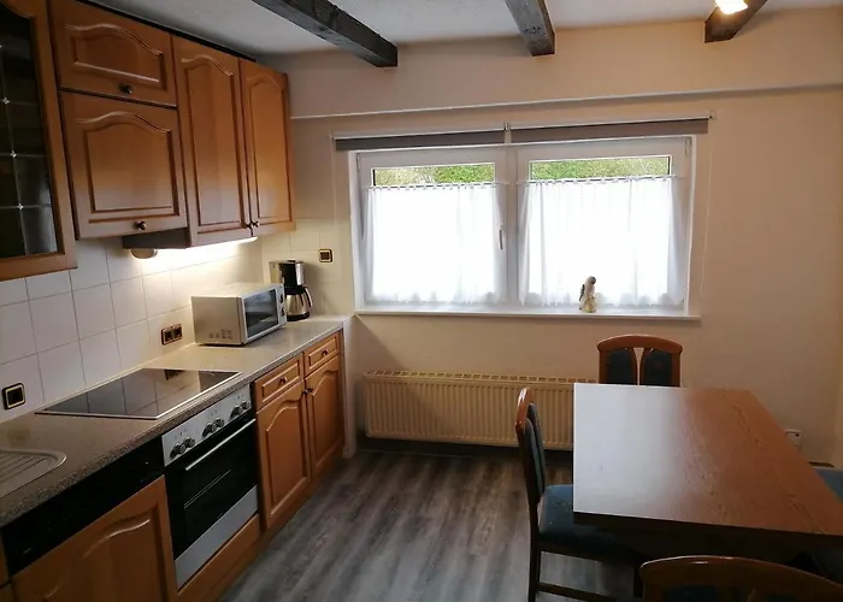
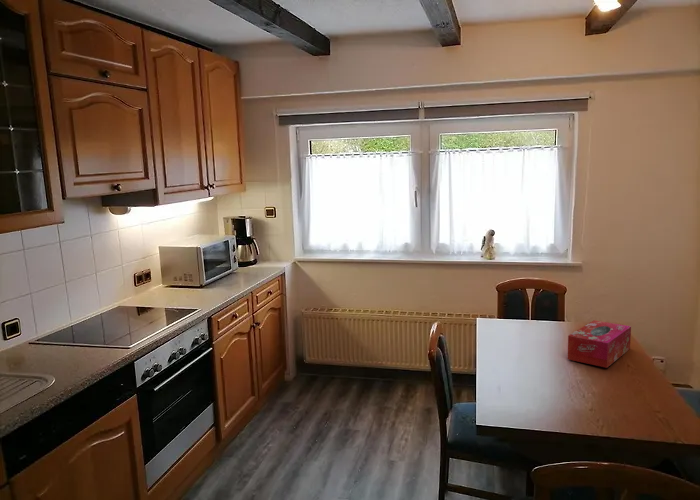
+ tissue box [567,319,632,369]
